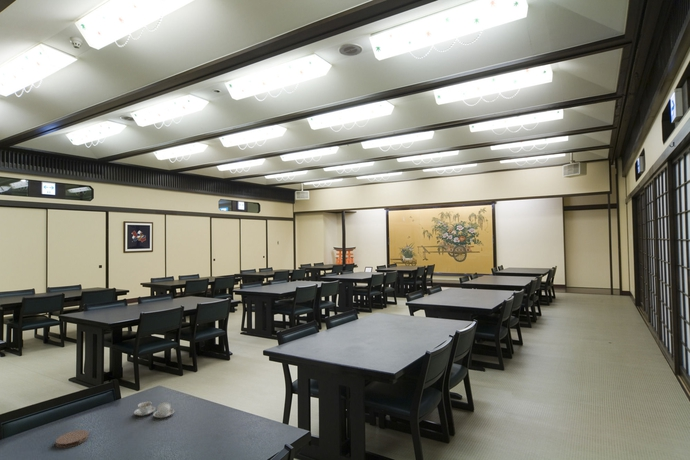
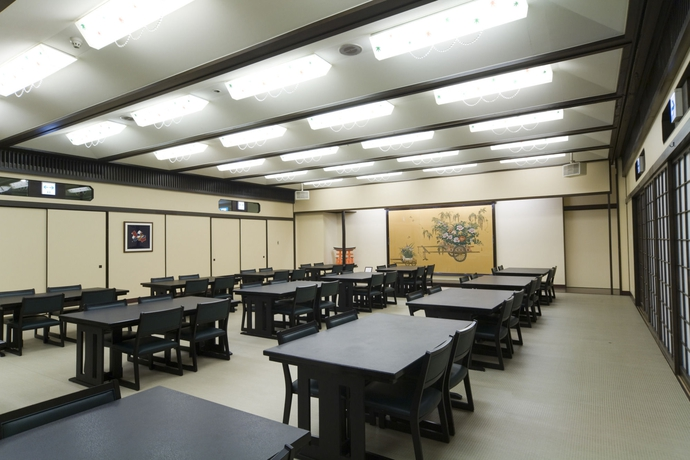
- coaster [55,429,90,449]
- chinaware [133,401,176,419]
